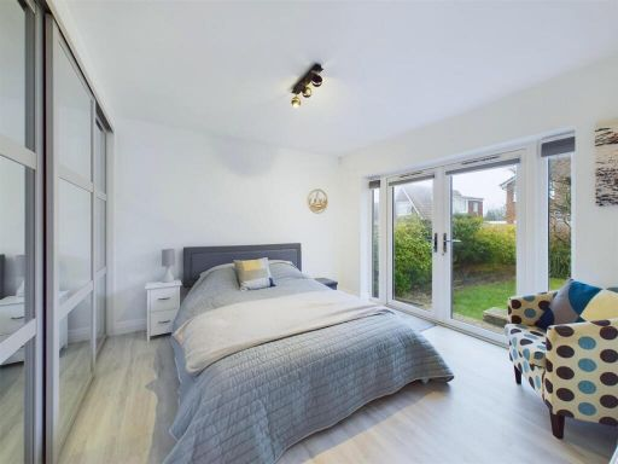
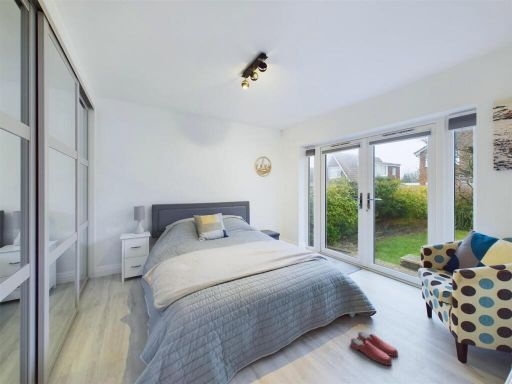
+ slippers [350,331,399,366]
